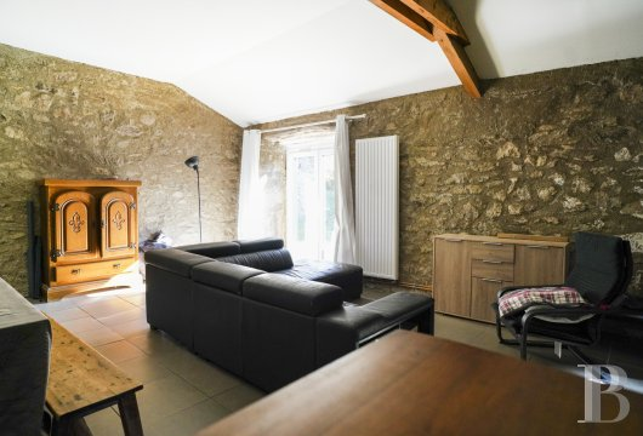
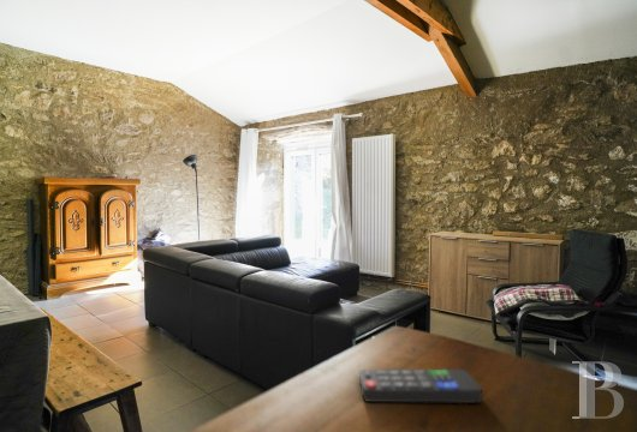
+ remote control [358,368,483,404]
